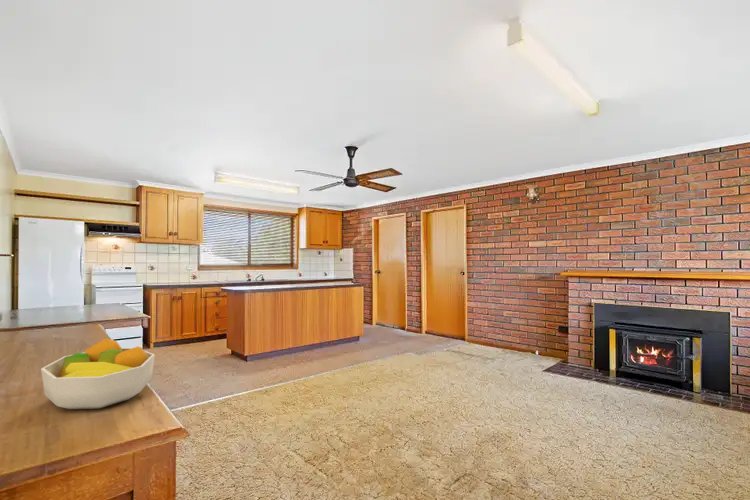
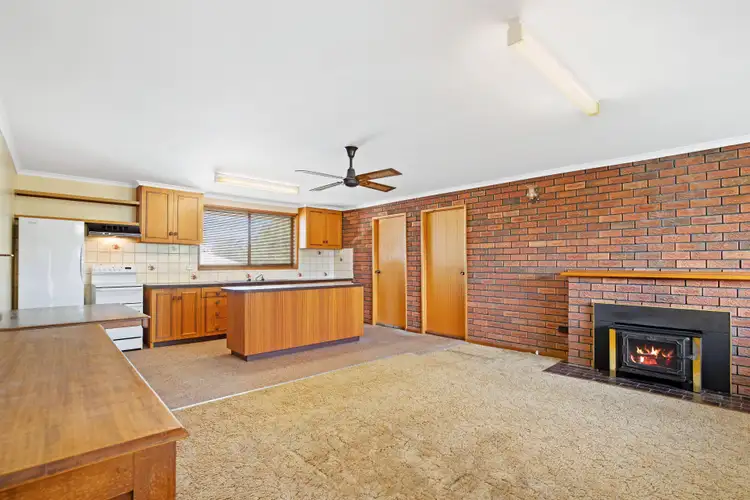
- fruit bowl [40,337,156,410]
